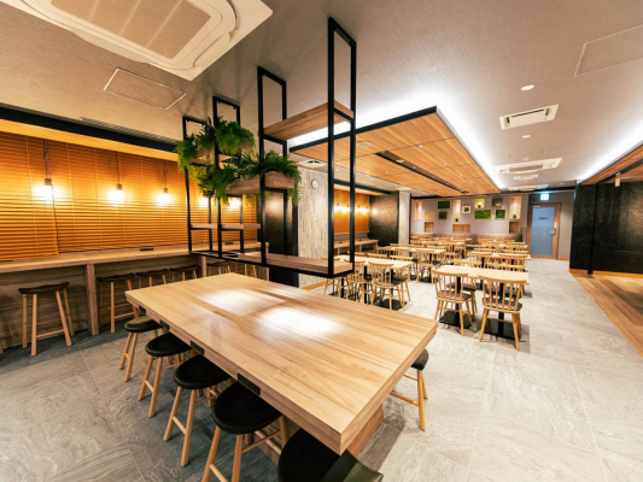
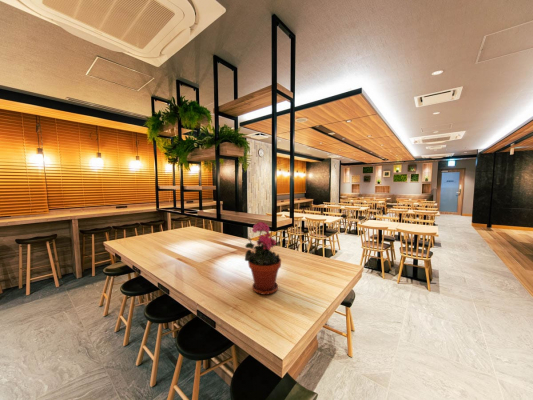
+ potted plant [244,221,282,296]
